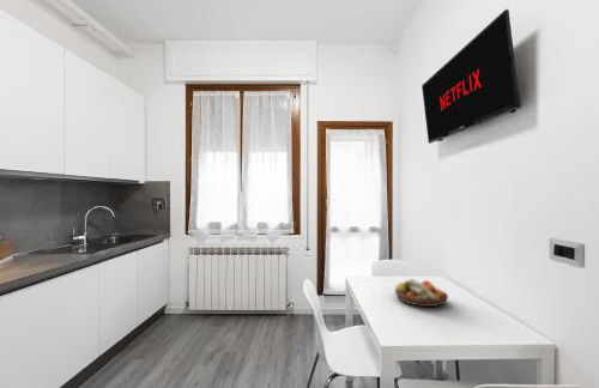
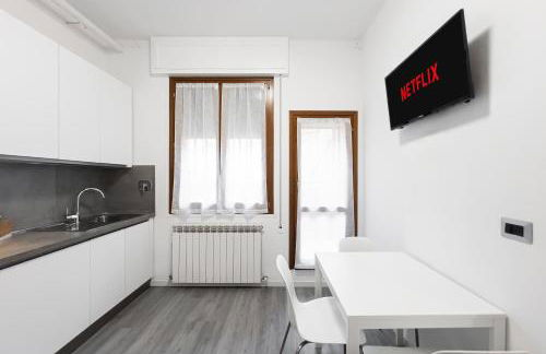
- fruit bowl [394,278,449,308]
